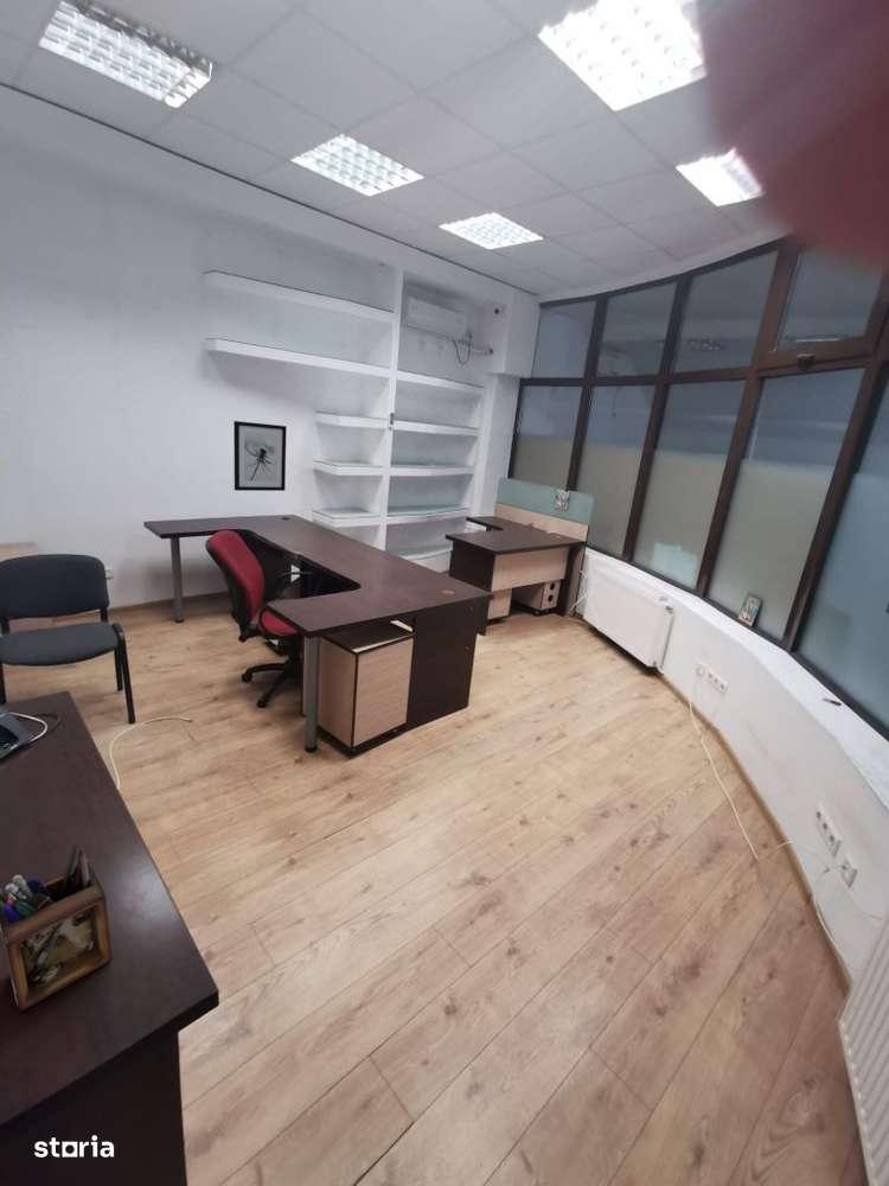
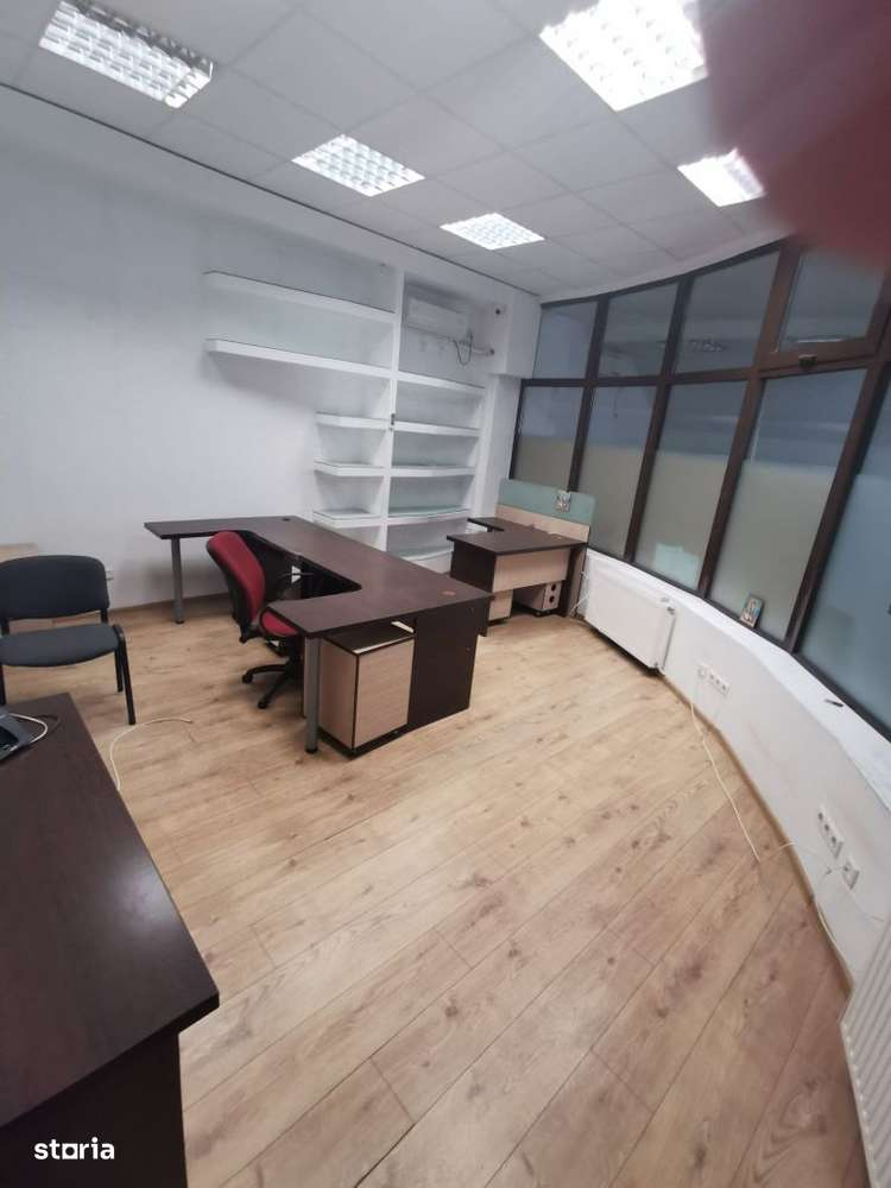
- desk organizer [0,843,114,1013]
- wall art [232,420,288,492]
